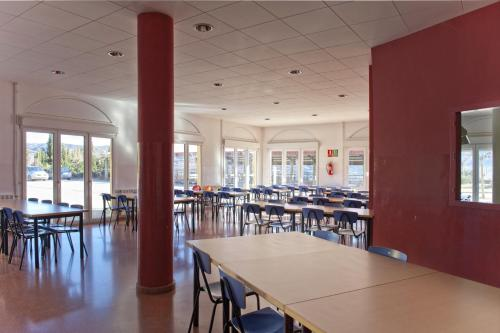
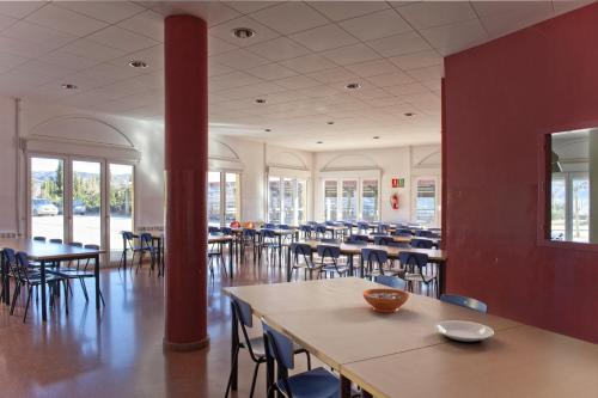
+ decorative bowl [361,288,410,313]
+ plate [433,319,495,344]
